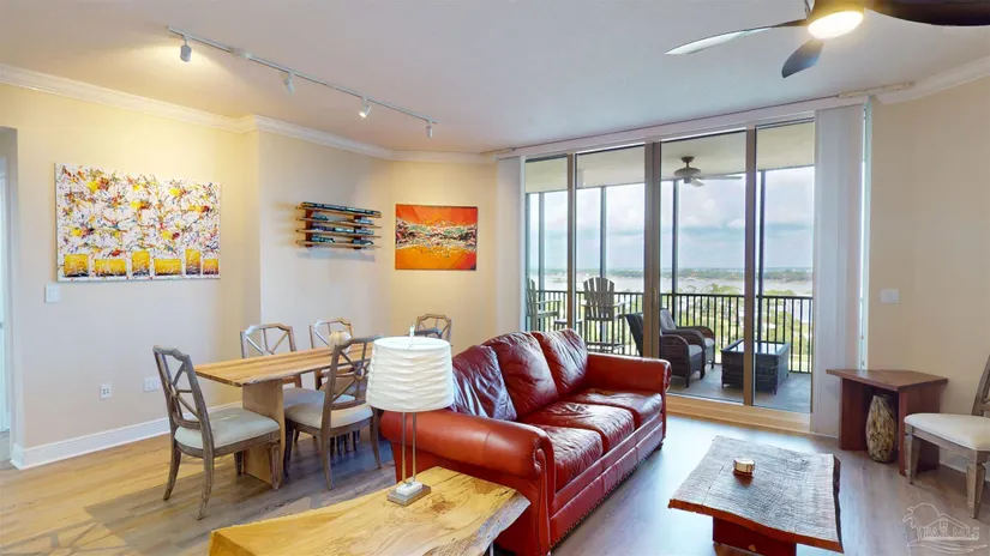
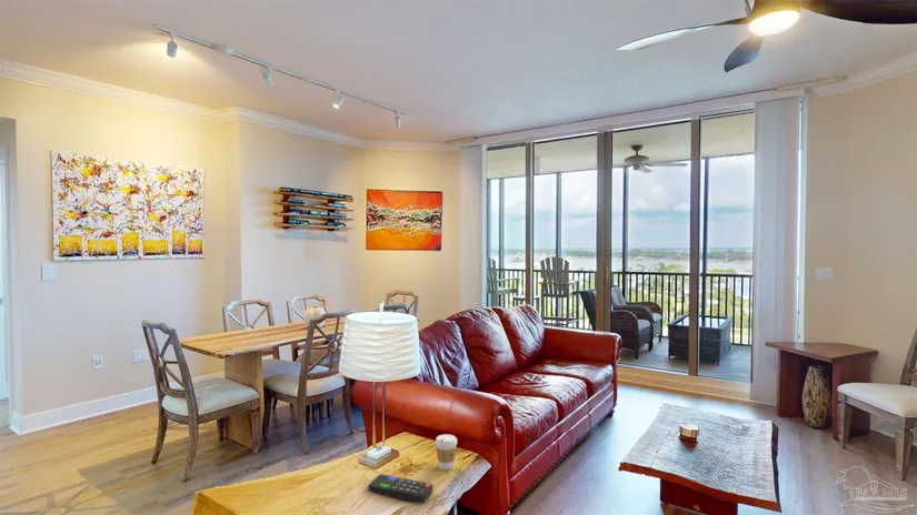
+ coffee cup [435,433,458,471]
+ remote control [367,473,435,504]
